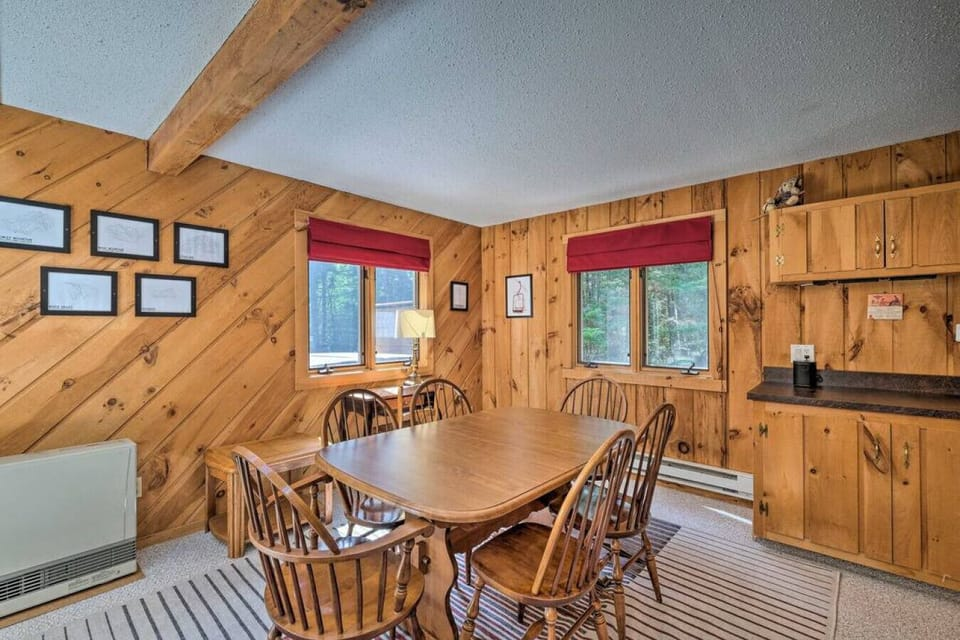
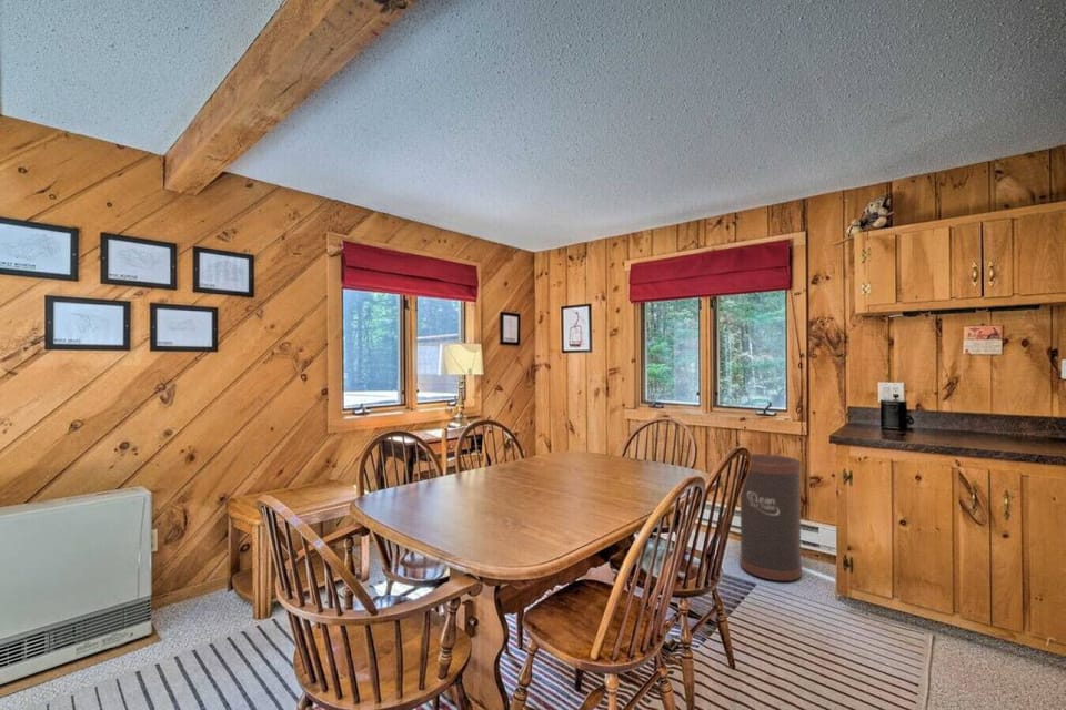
+ trash can [738,453,803,582]
